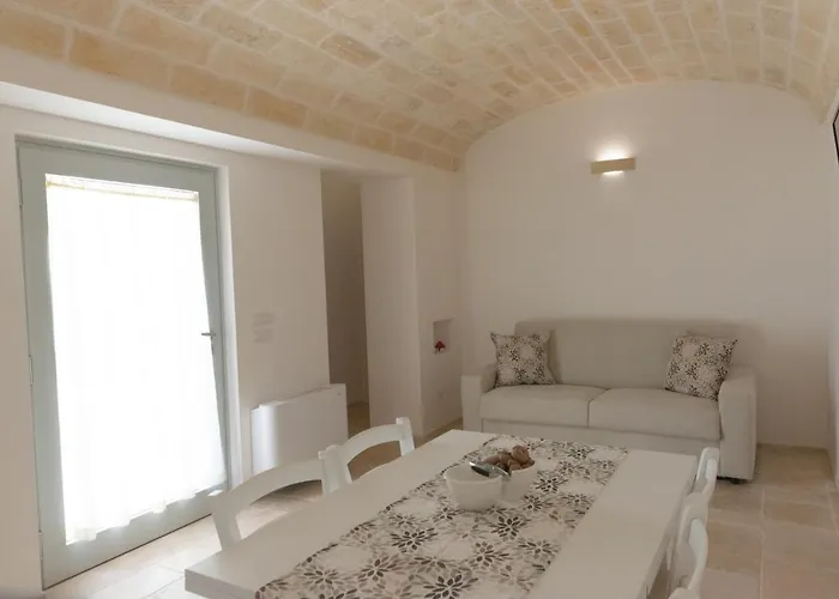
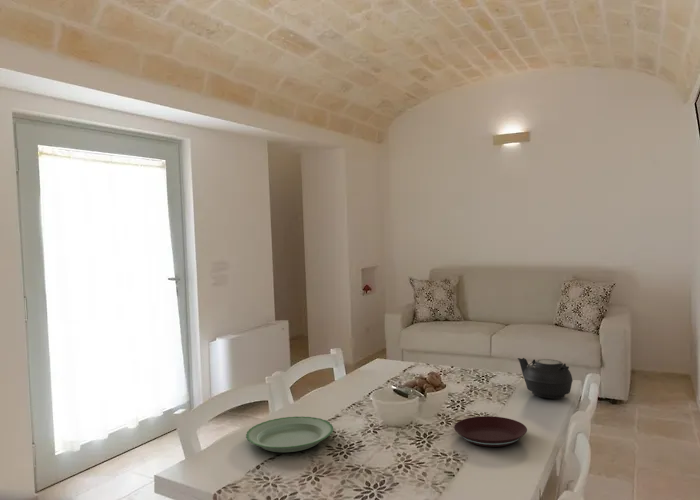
+ plate [453,415,528,448]
+ teapot [517,357,574,399]
+ plate [245,416,334,453]
